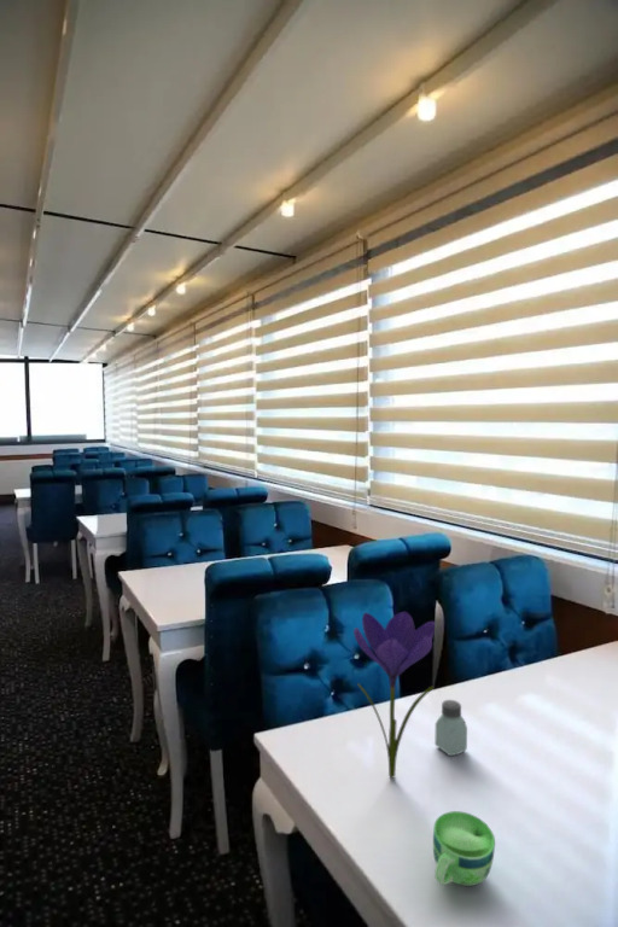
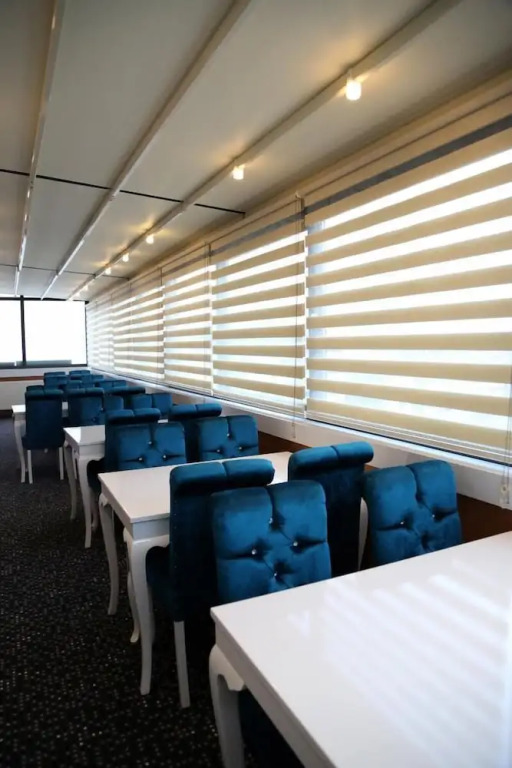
- saltshaker [433,699,468,757]
- flower [352,611,436,779]
- cup [432,810,496,887]
